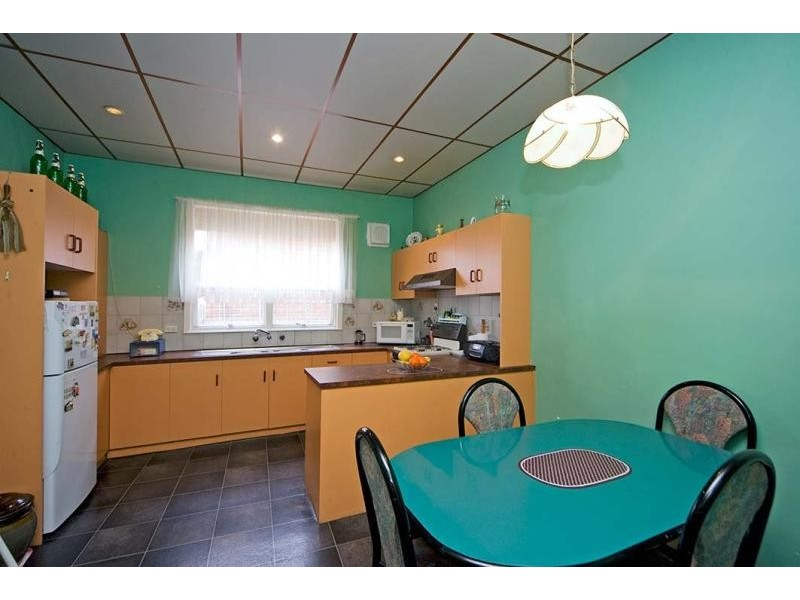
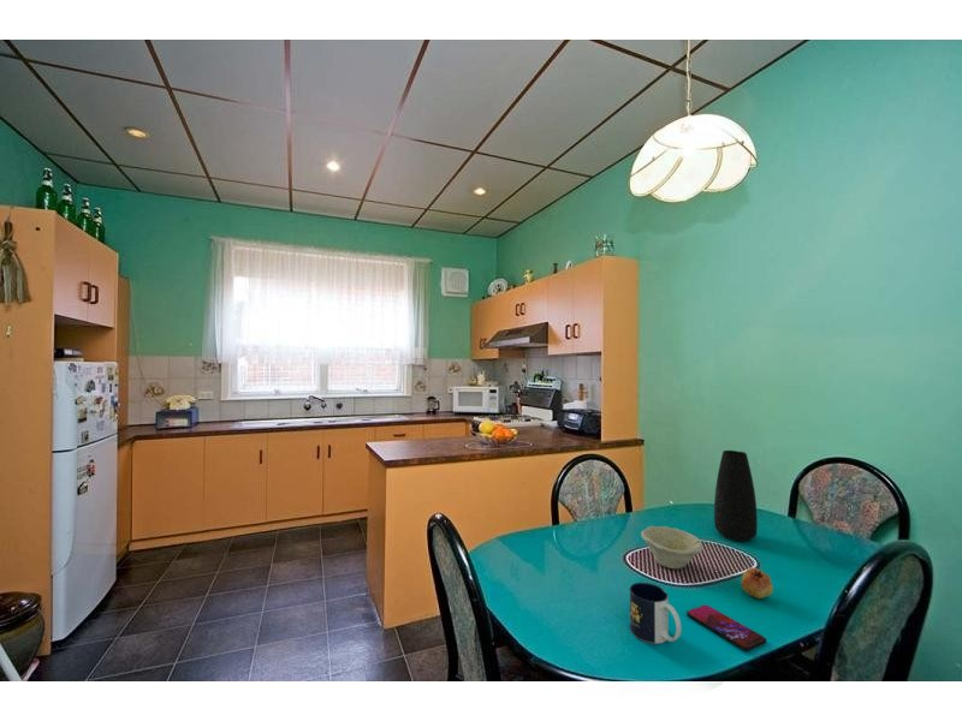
+ smartphone [685,604,767,653]
+ fruit [741,567,774,600]
+ bowl [640,525,703,570]
+ vase [713,449,759,543]
+ mug [629,582,682,645]
